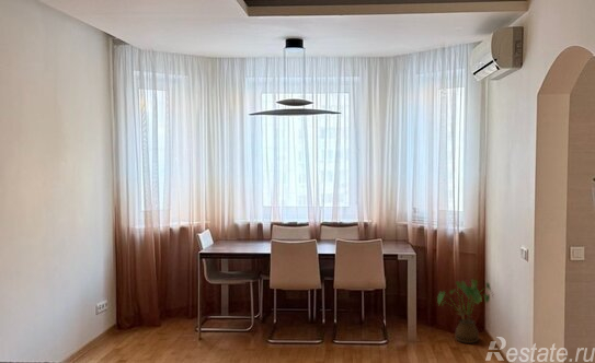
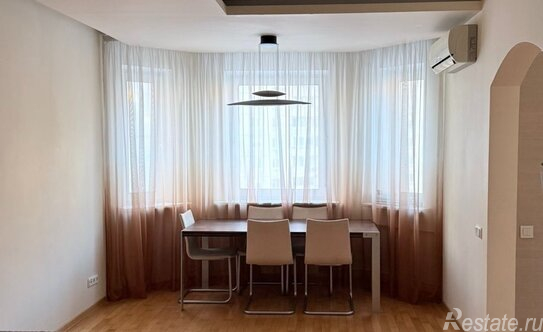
- house plant [436,278,495,344]
